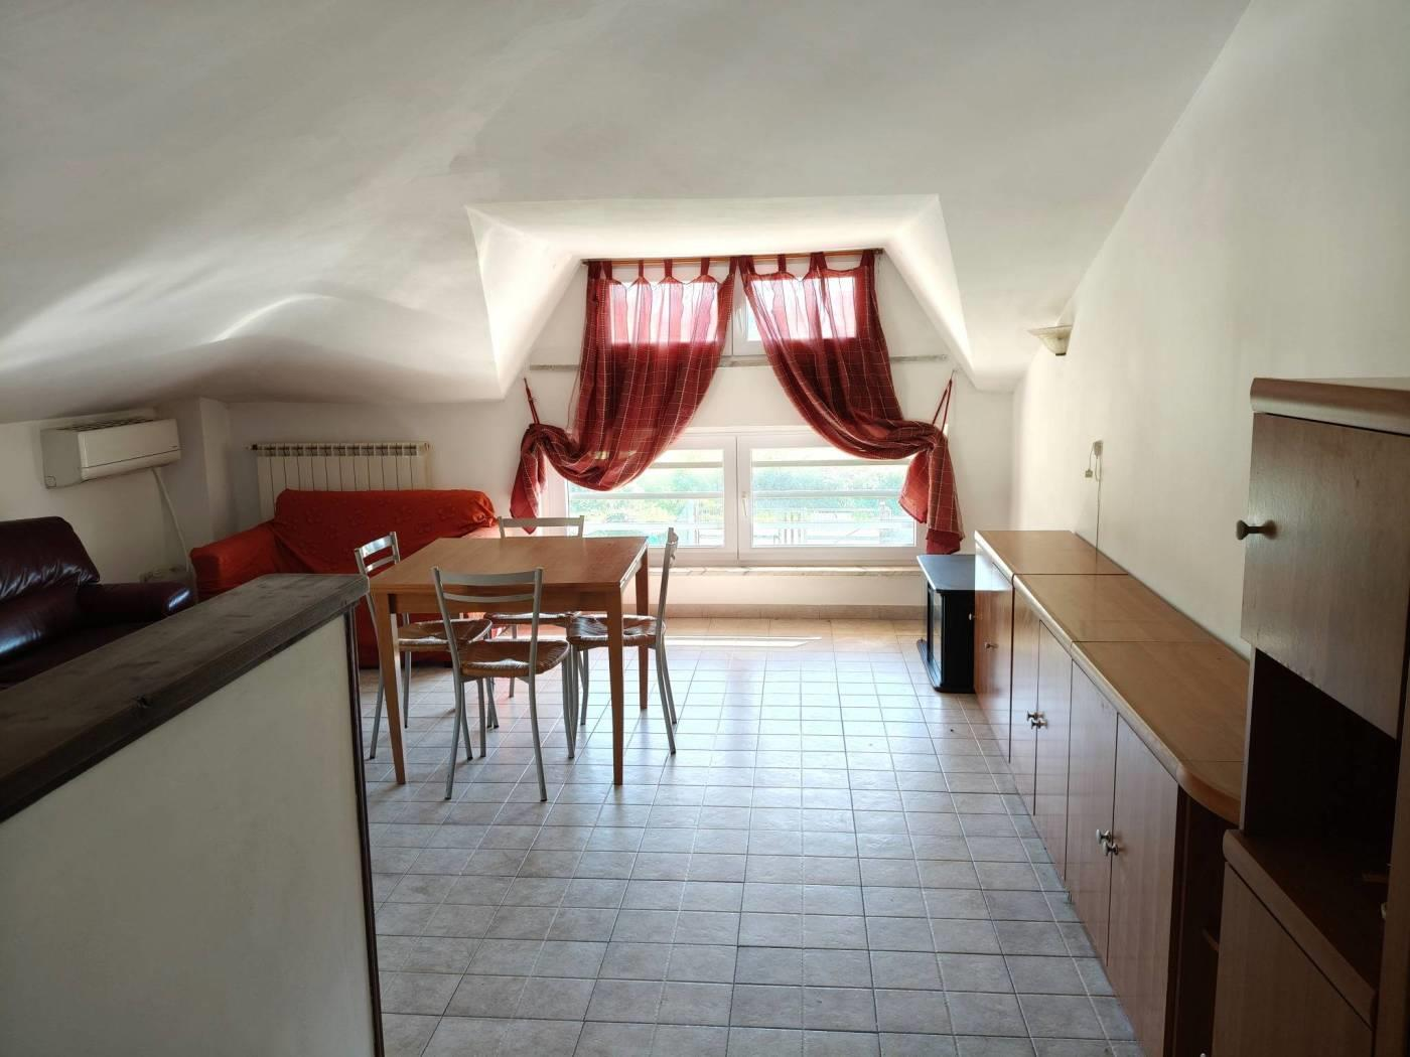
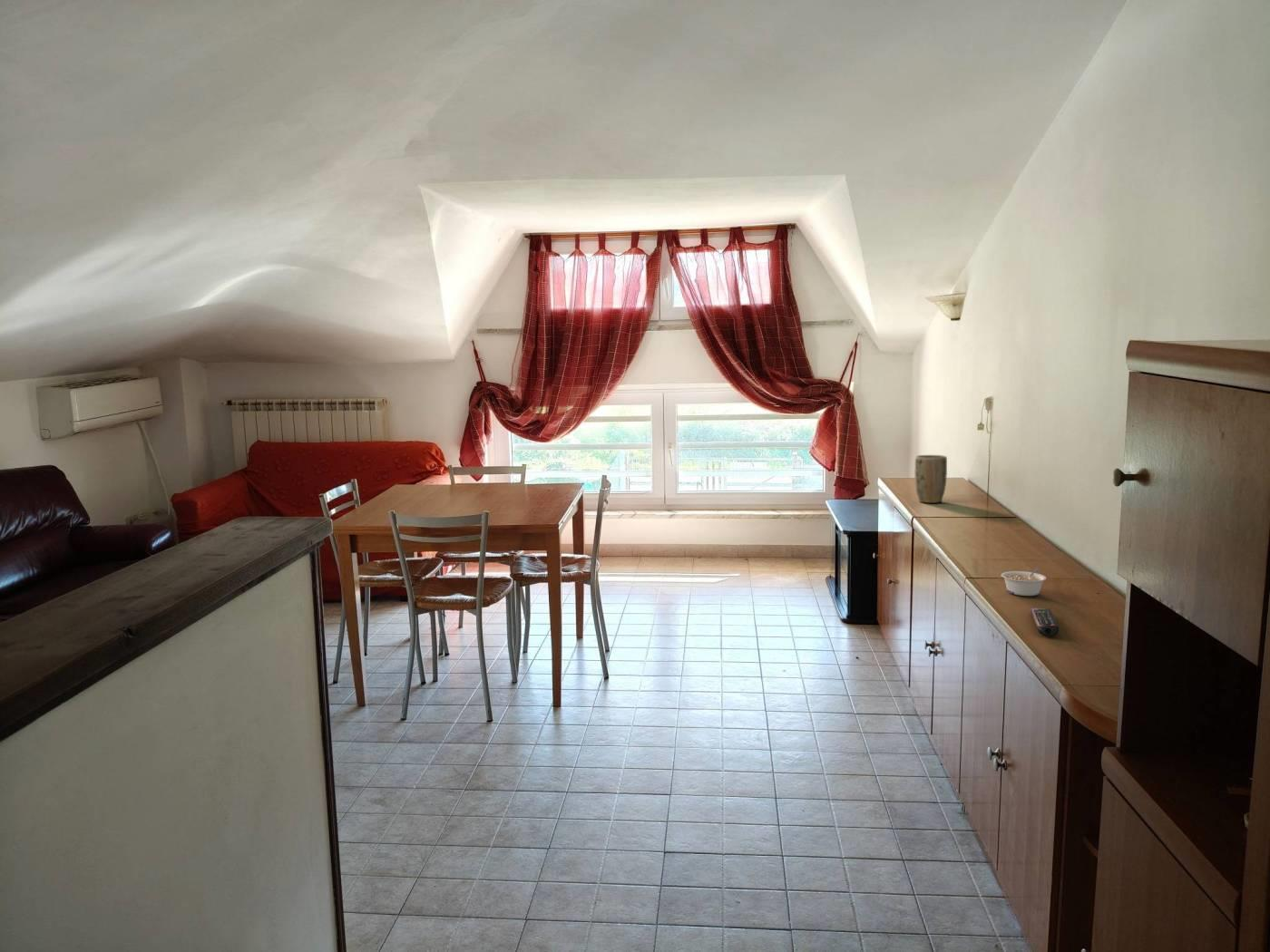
+ legume [1001,567,1048,597]
+ plant pot [913,454,948,504]
+ remote control [1030,607,1060,637]
